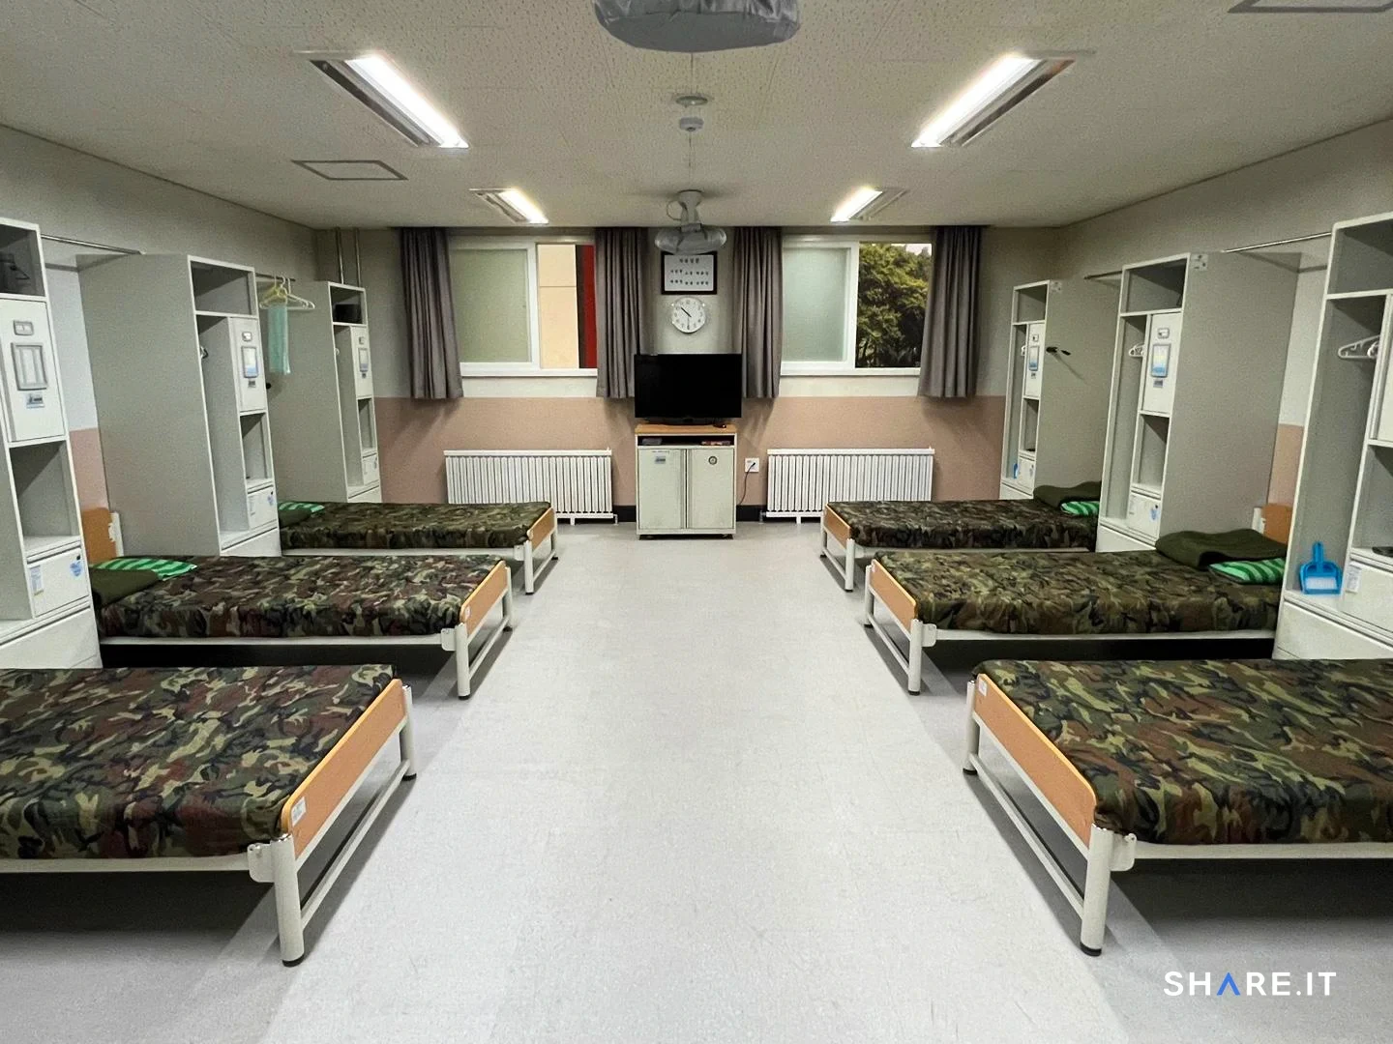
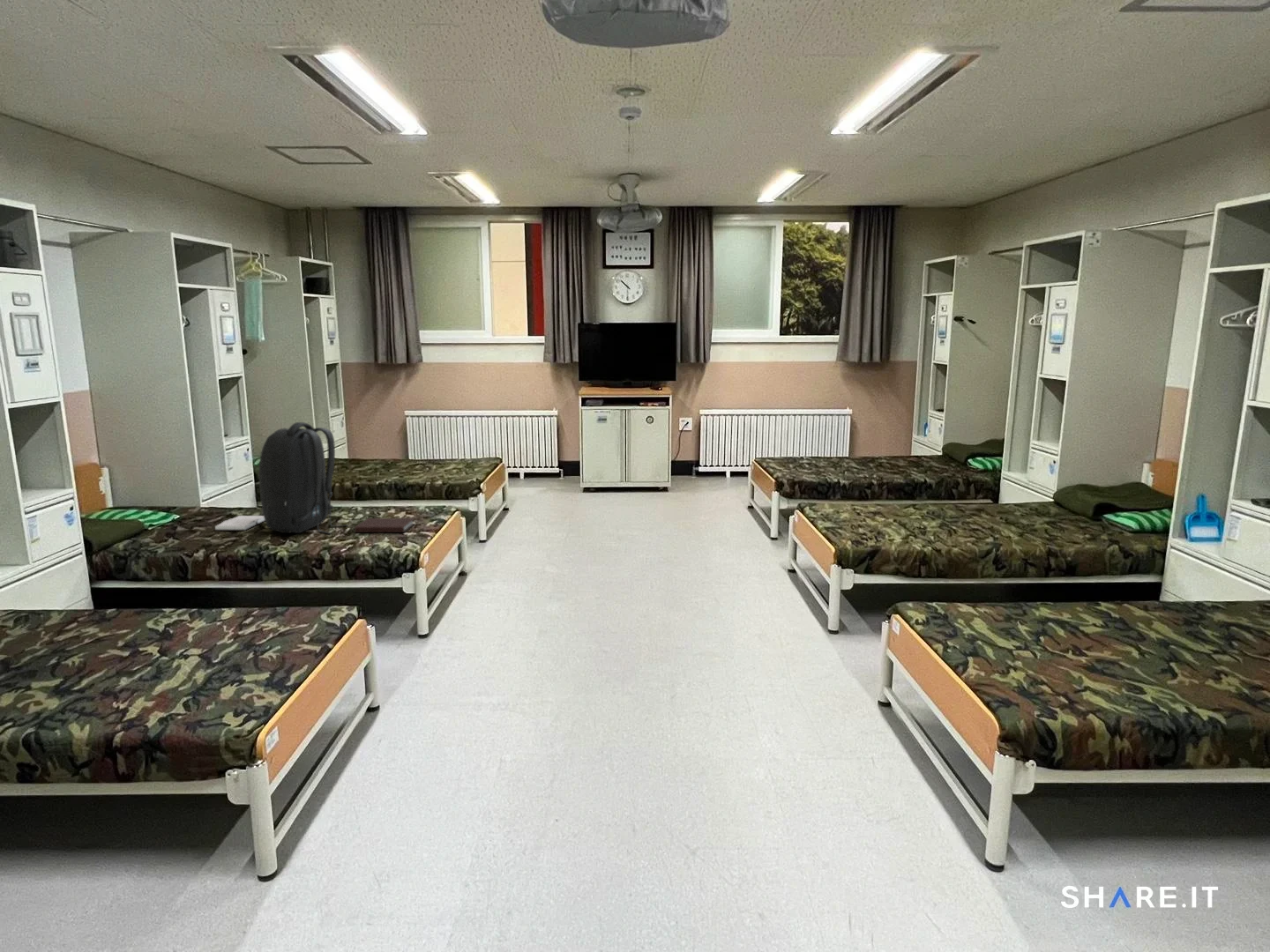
+ notebook [354,517,416,533]
+ backpack [258,421,349,535]
+ hardback book [213,515,265,532]
